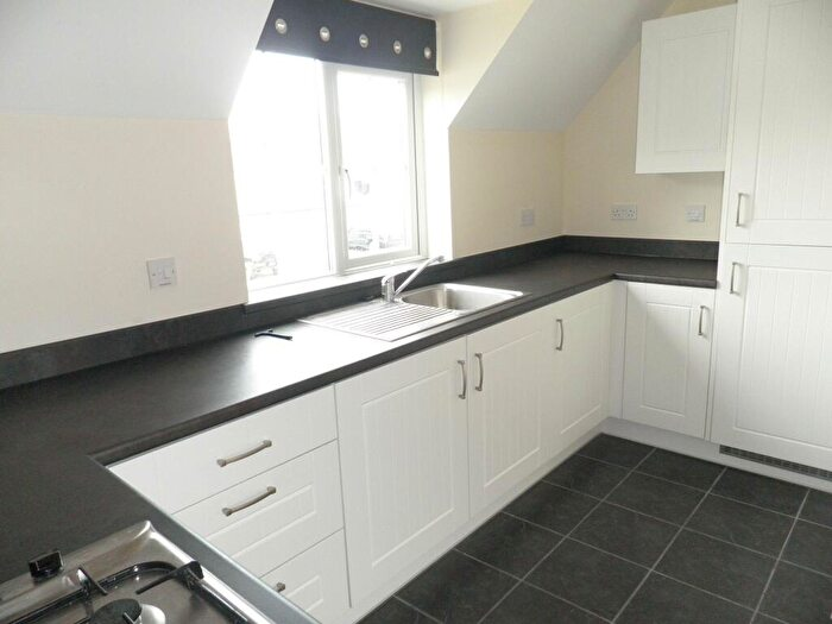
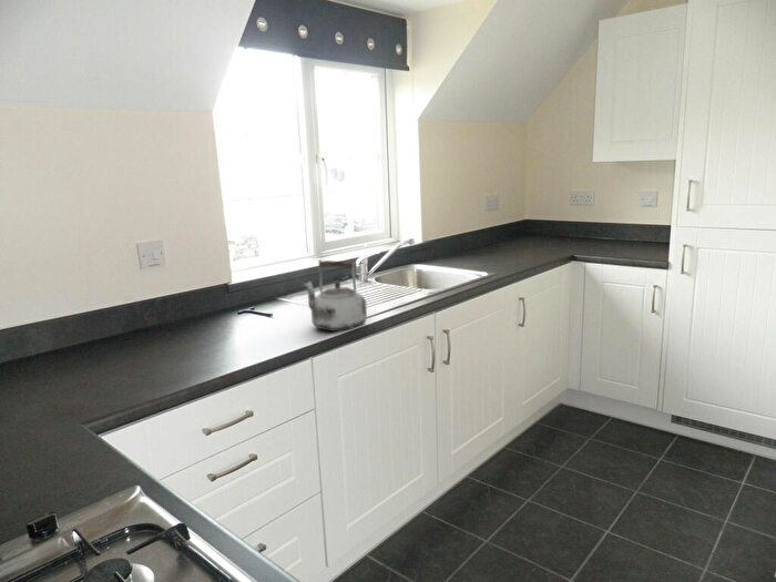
+ kettle [303,258,368,333]
